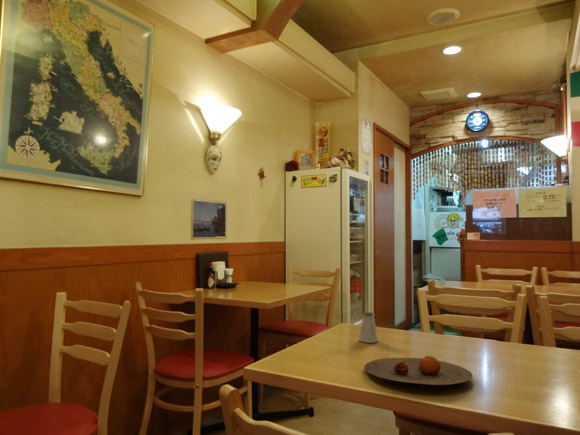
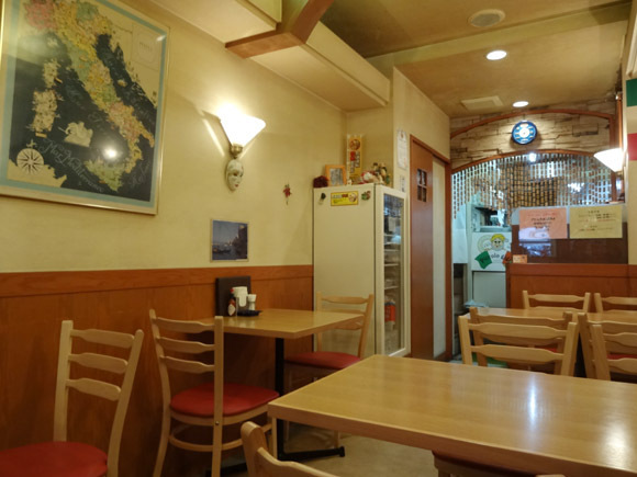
- plate [363,355,474,386]
- saltshaker [357,311,380,344]
